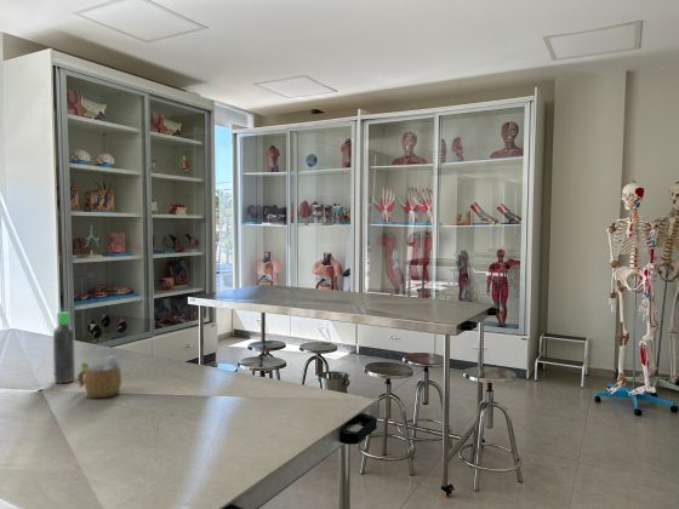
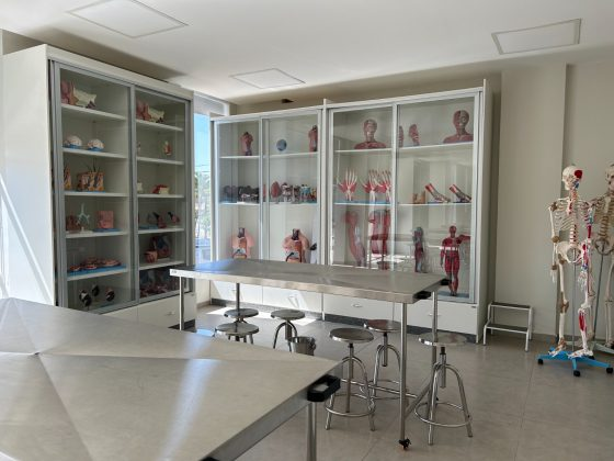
- mug [76,353,122,399]
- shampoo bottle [52,310,76,384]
